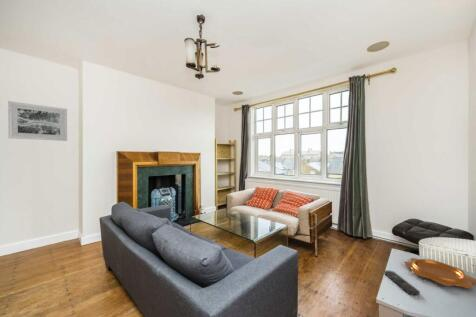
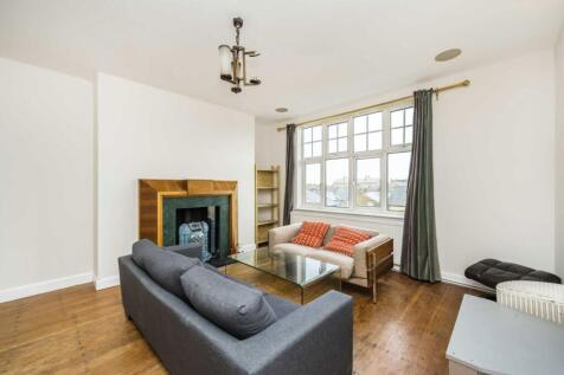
- remote control [383,270,421,296]
- wall art [7,100,68,142]
- decorative bowl [403,257,476,290]
